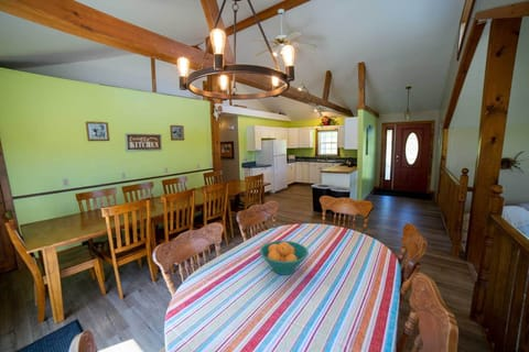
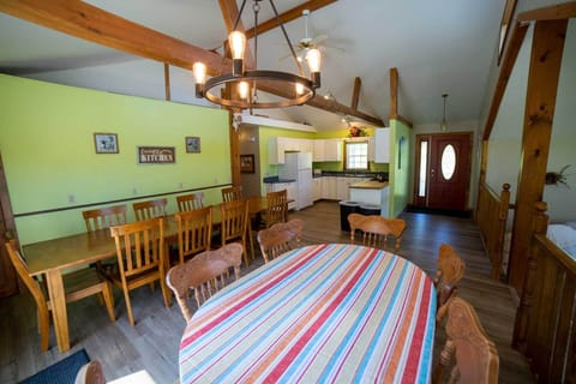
- fruit bowl [258,240,310,276]
